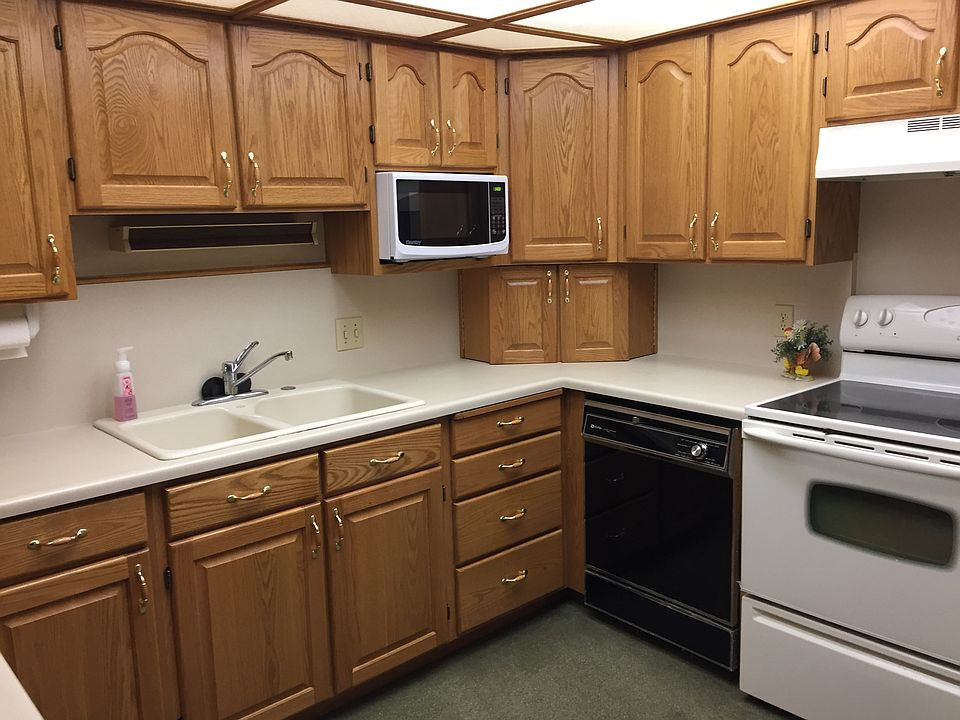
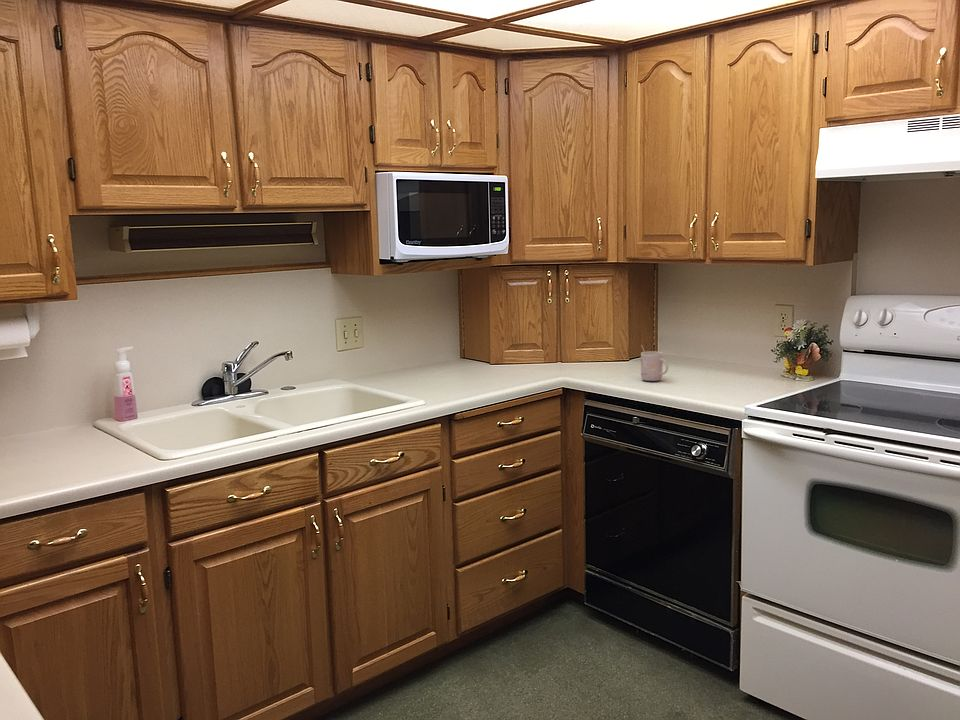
+ mug [640,344,669,382]
